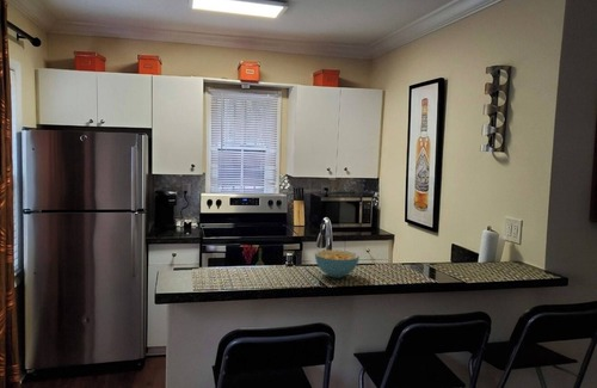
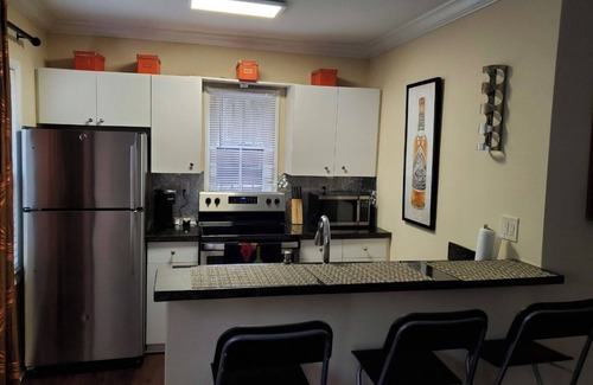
- cereal bowl [314,250,361,279]
